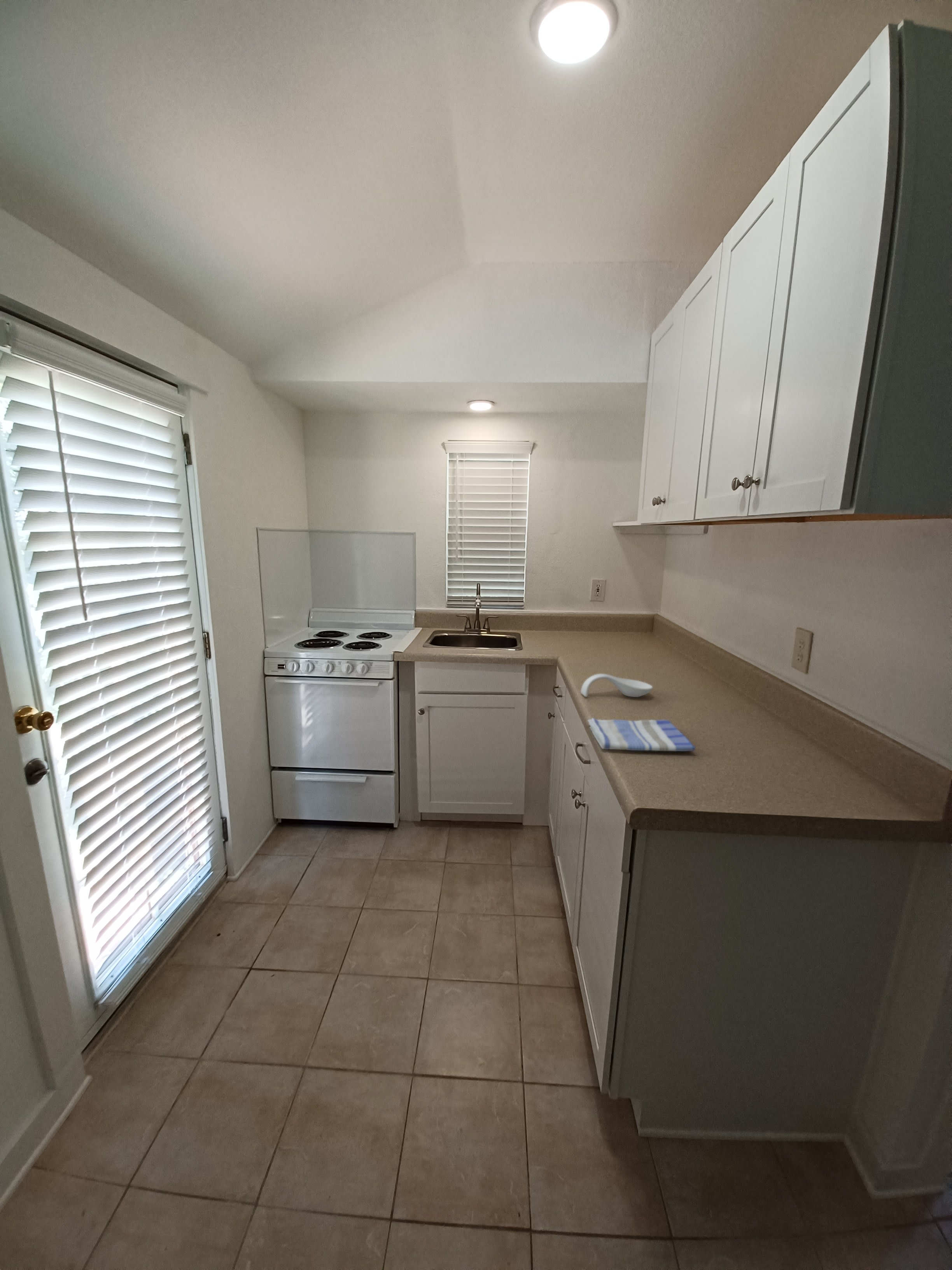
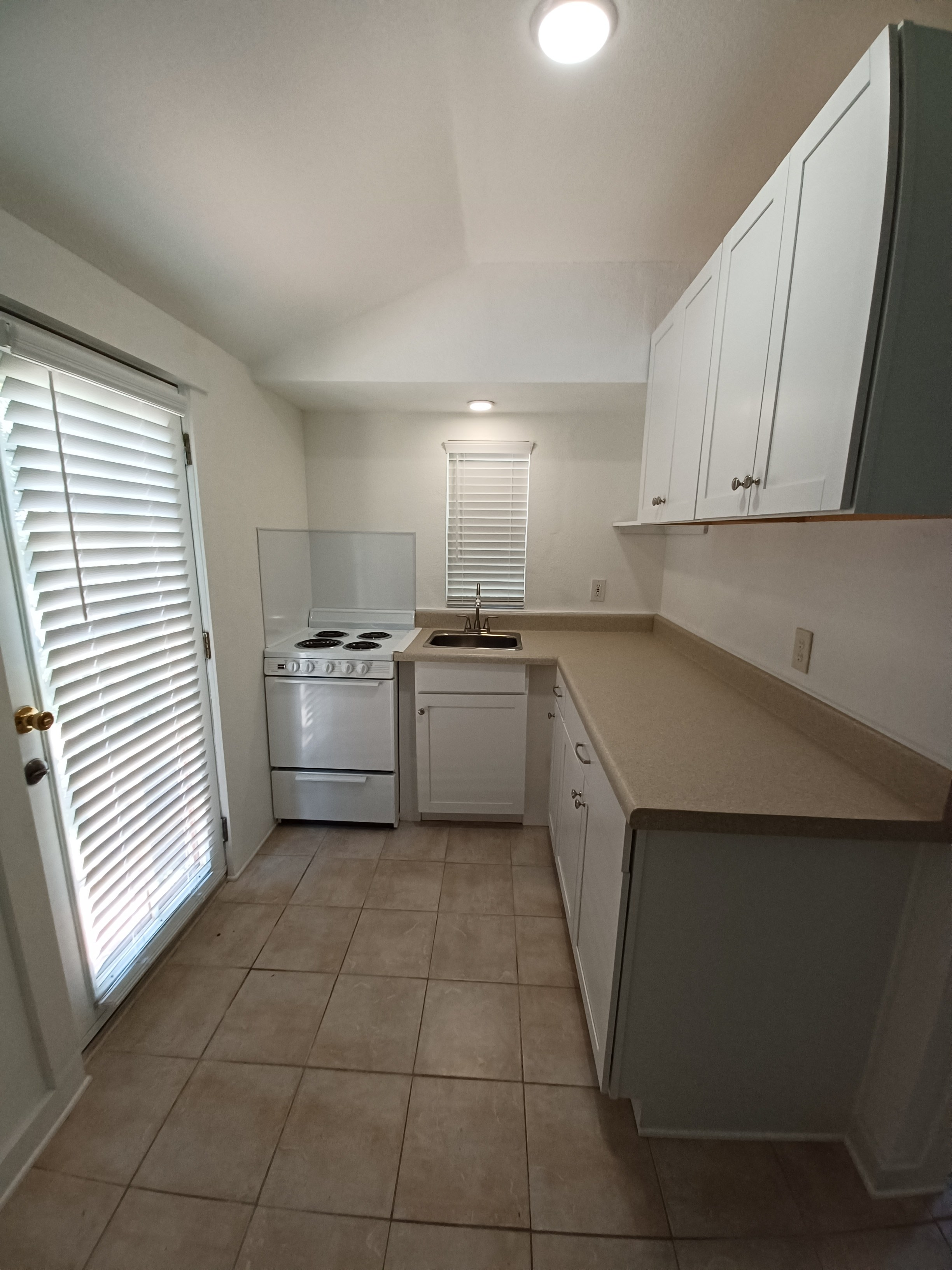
- dish towel [587,717,696,751]
- spoon rest [580,673,653,698]
